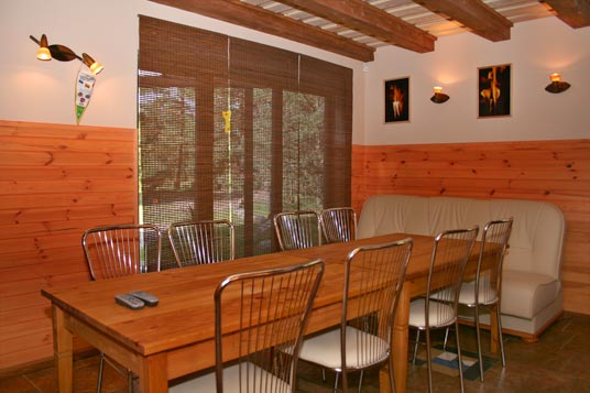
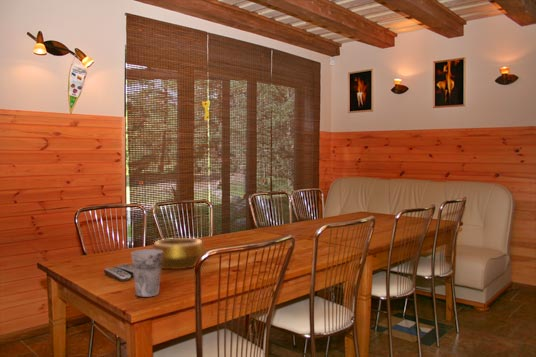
+ cup [130,248,163,298]
+ decorative bowl [151,237,207,270]
